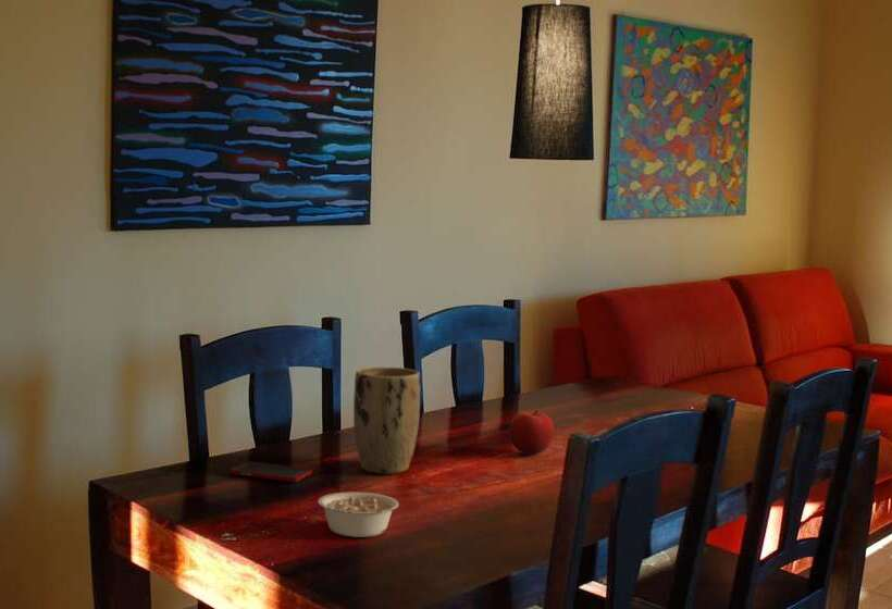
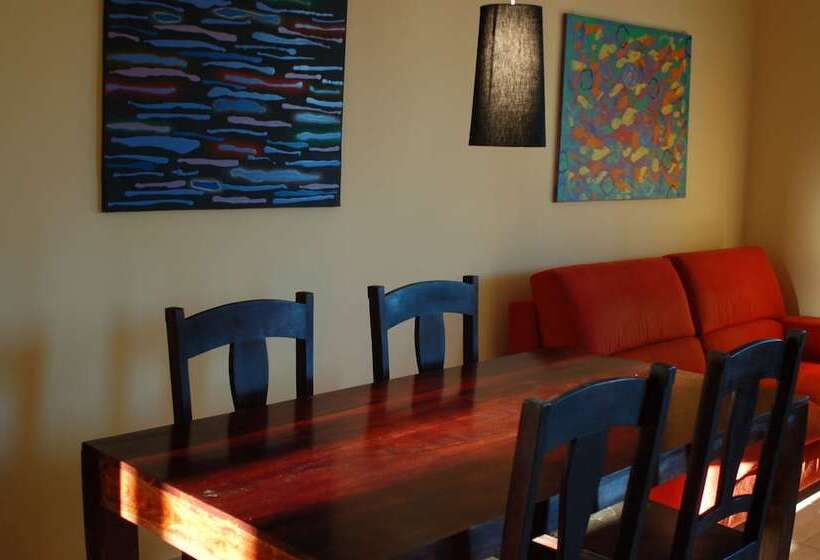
- fruit [508,408,555,456]
- plant pot [352,365,421,475]
- legume [318,490,400,538]
- cell phone [230,460,313,483]
